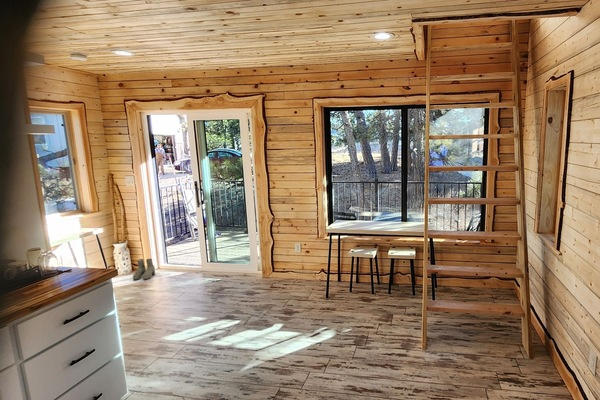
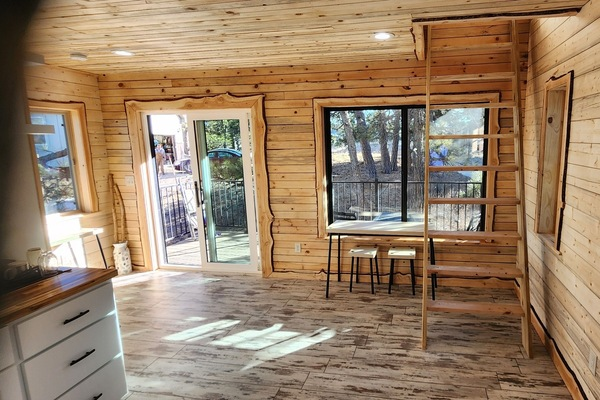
- boots [132,258,156,281]
